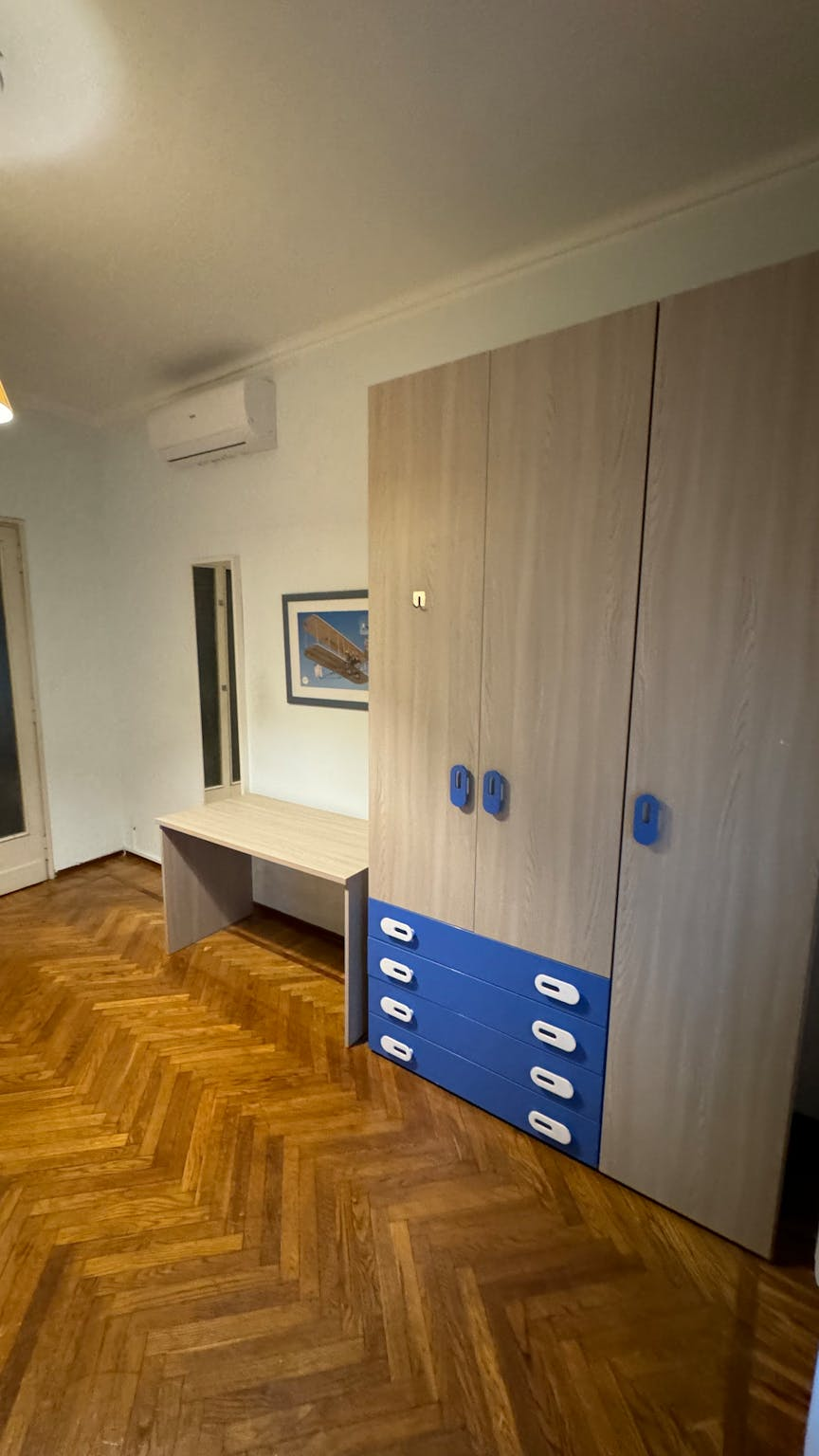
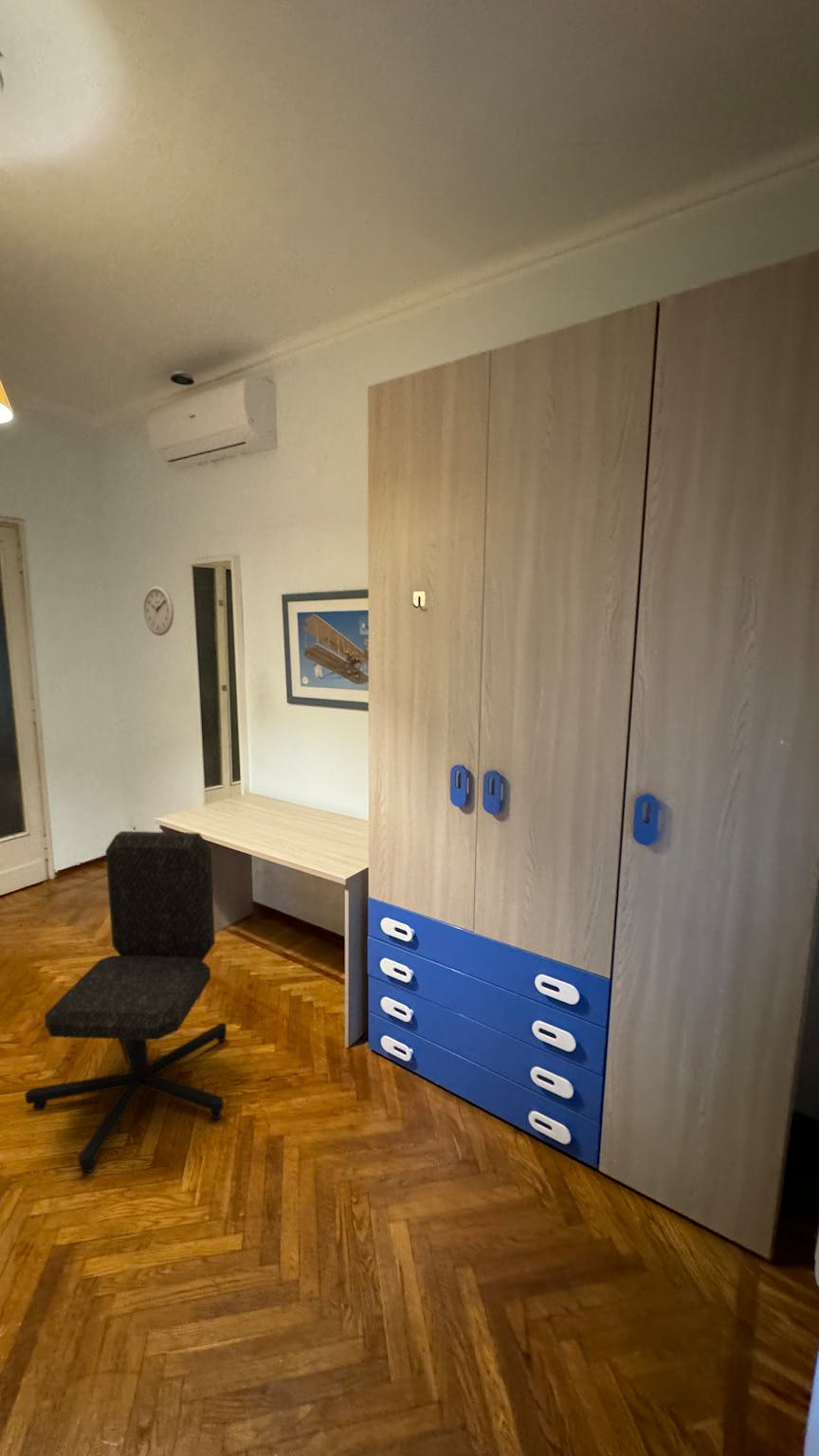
+ chair [24,830,228,1174]
+ ceiling light [170,272,195,386]
+ wall clock [142,584,174,637]
